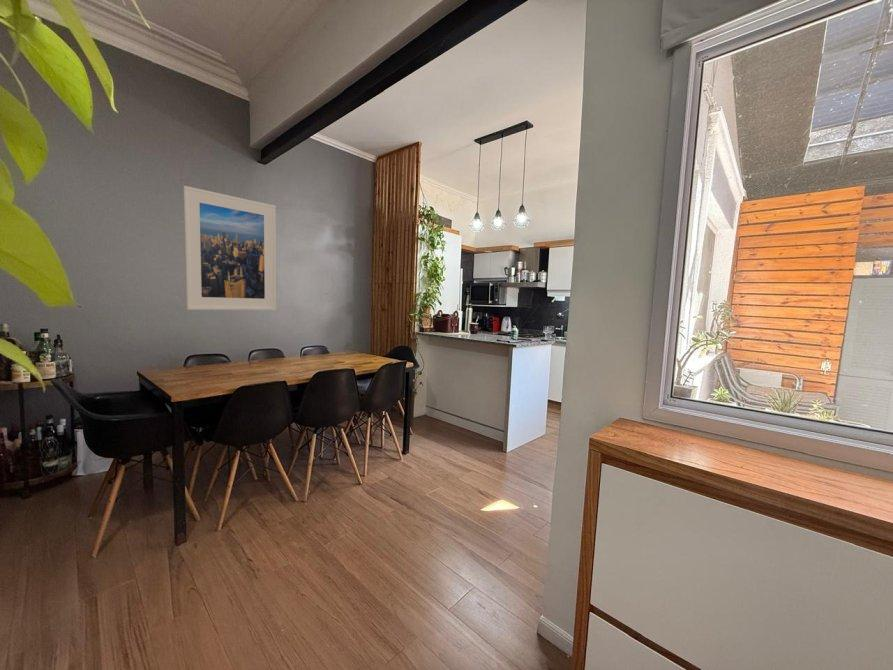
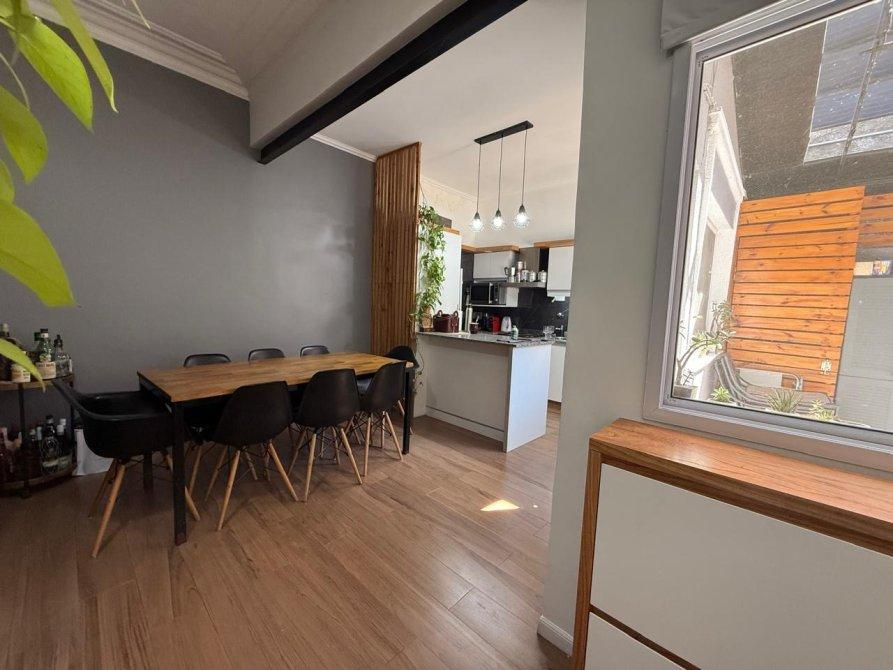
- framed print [182,185,277,311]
